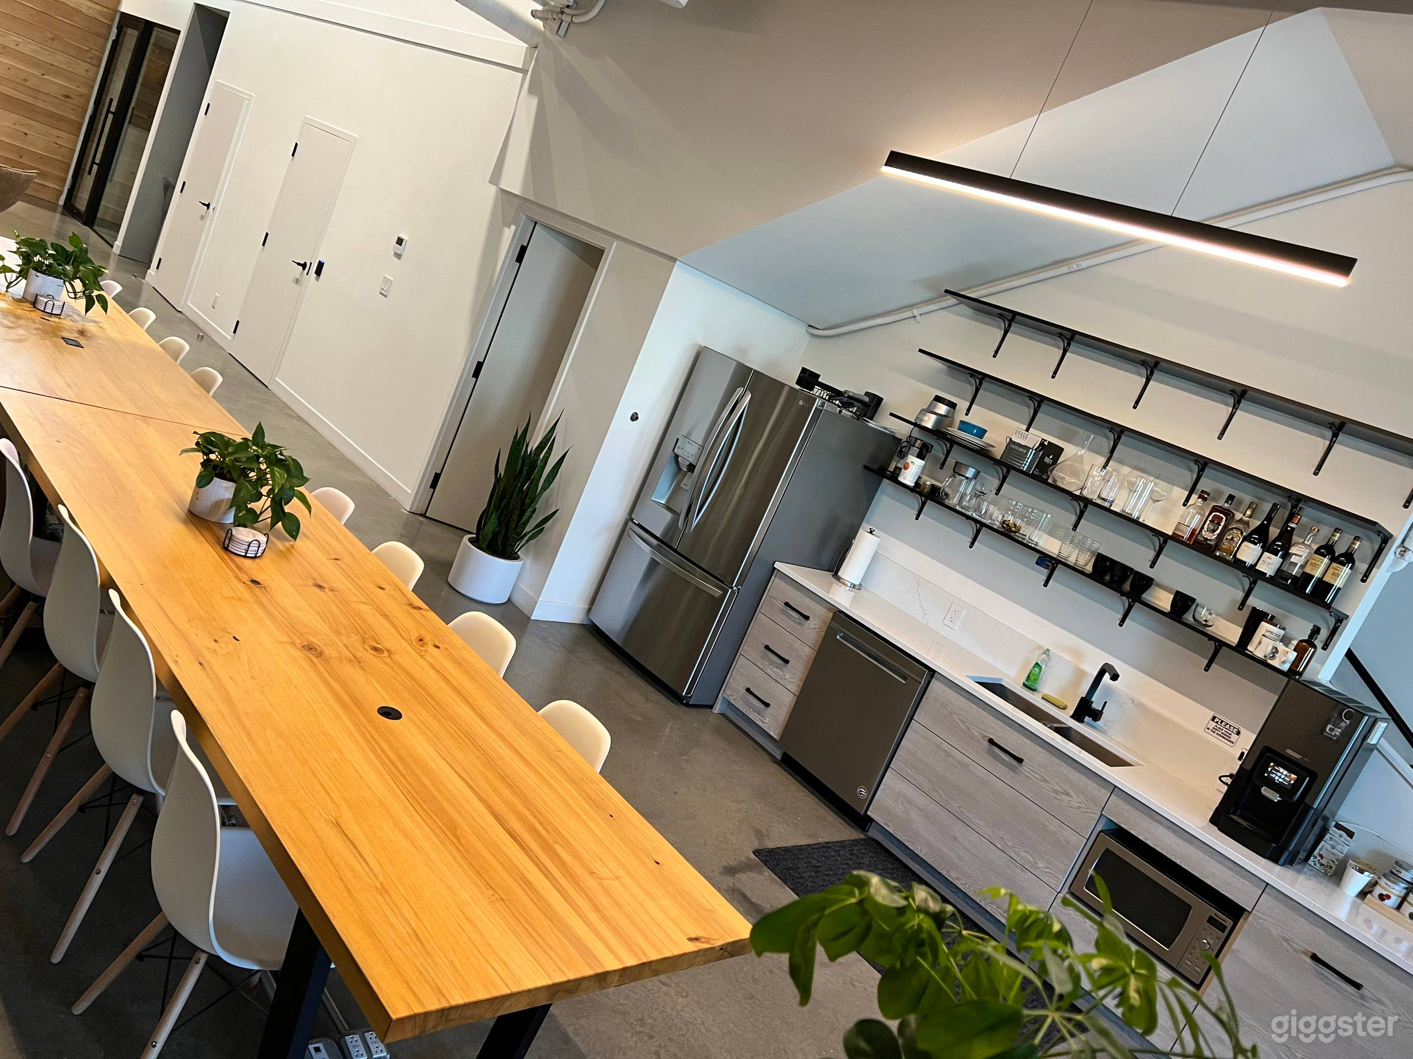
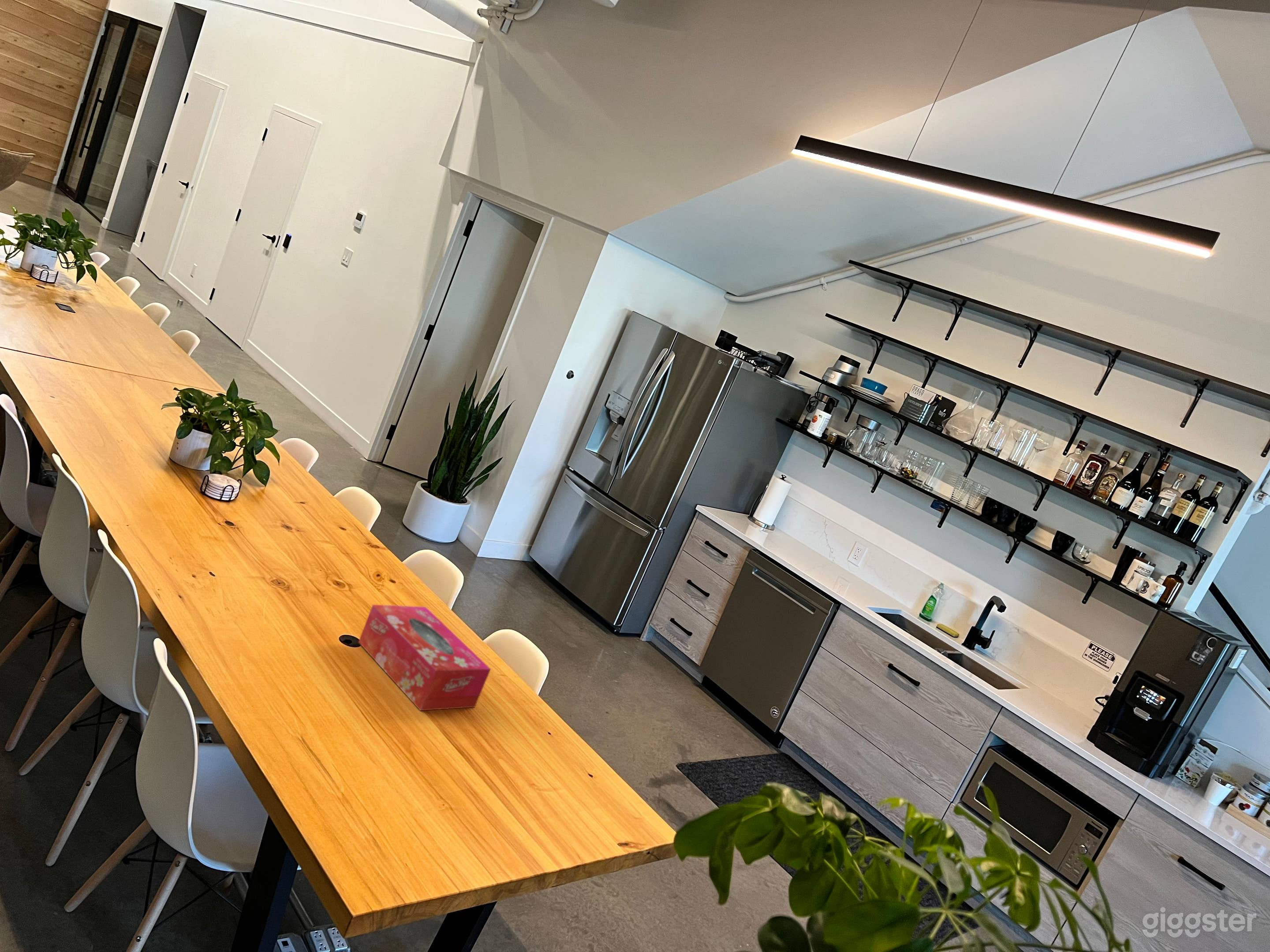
+ tissue box [358,604,491,711]
